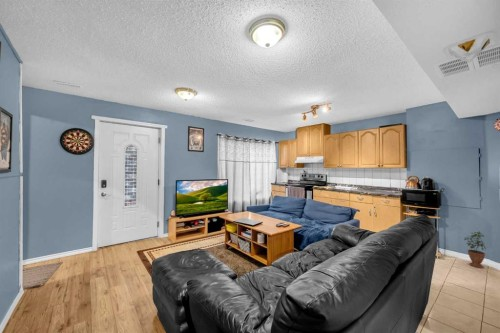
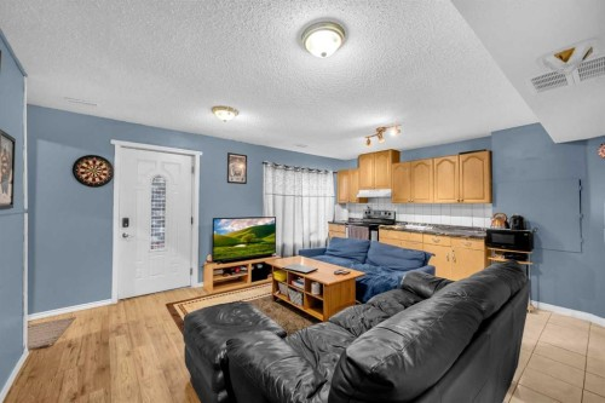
- potted plant [463,230,487,269]
